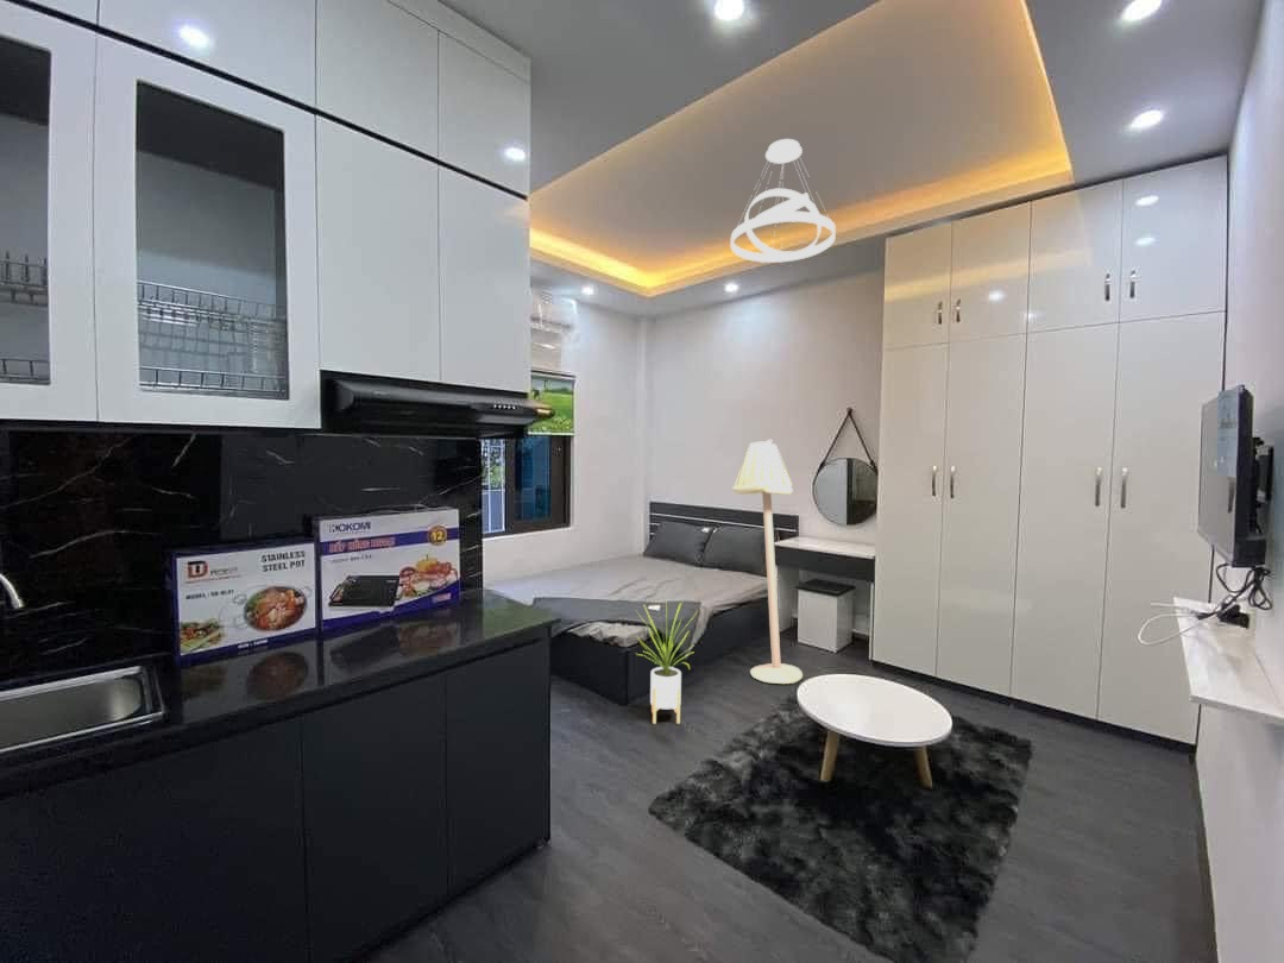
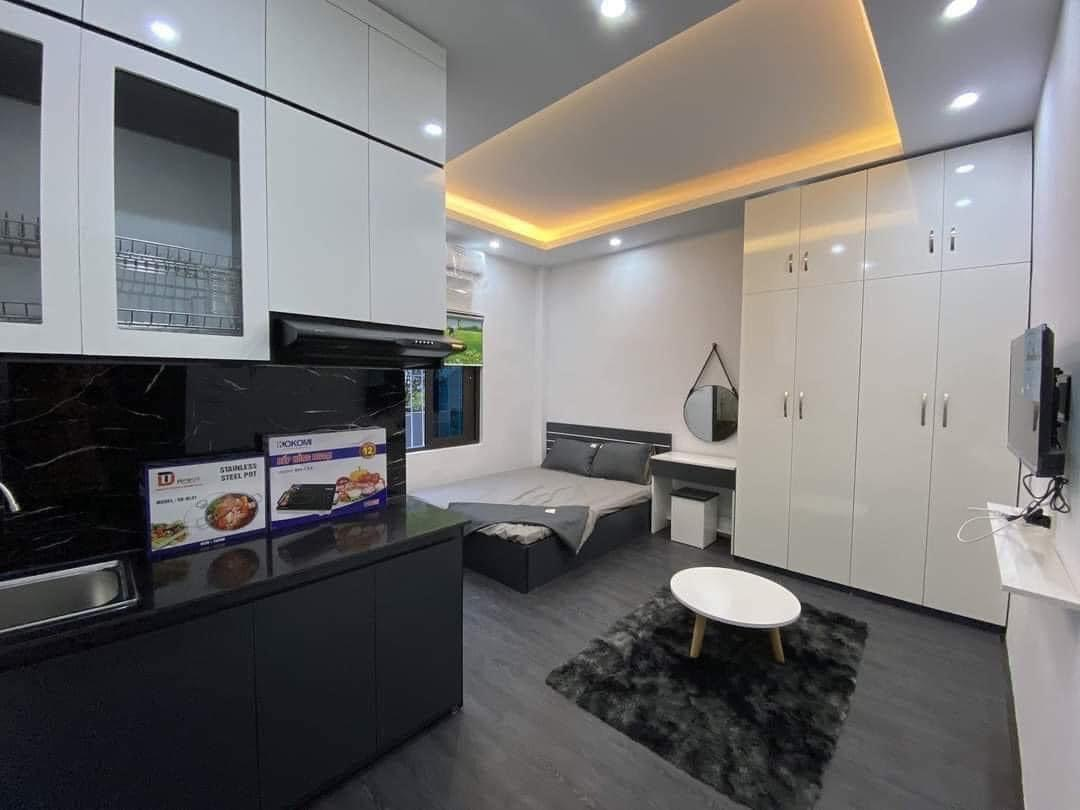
- house plant [634,598,700,725]
- floor lamp [731,438,804,685]
- pendant light [730,138,837,264]
